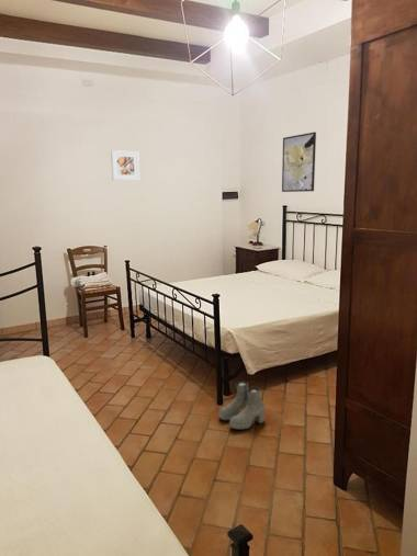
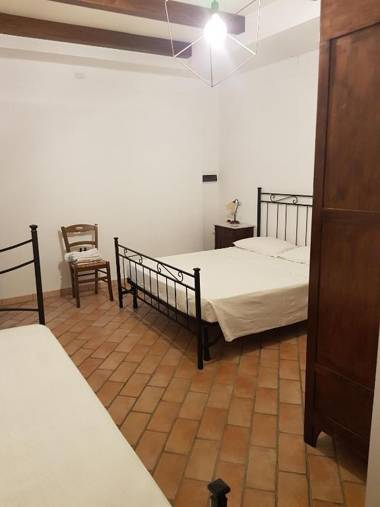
- boots [217,381,266,431]
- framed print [110,149,140,181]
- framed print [281,131,317,193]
